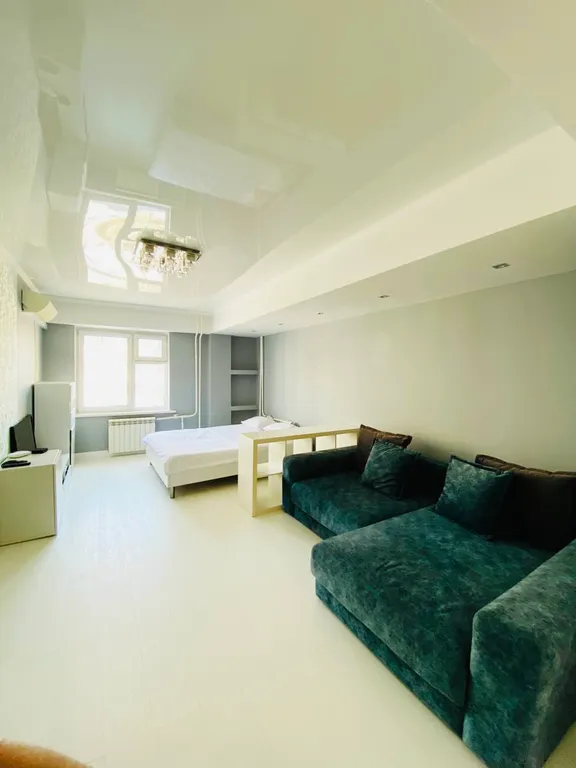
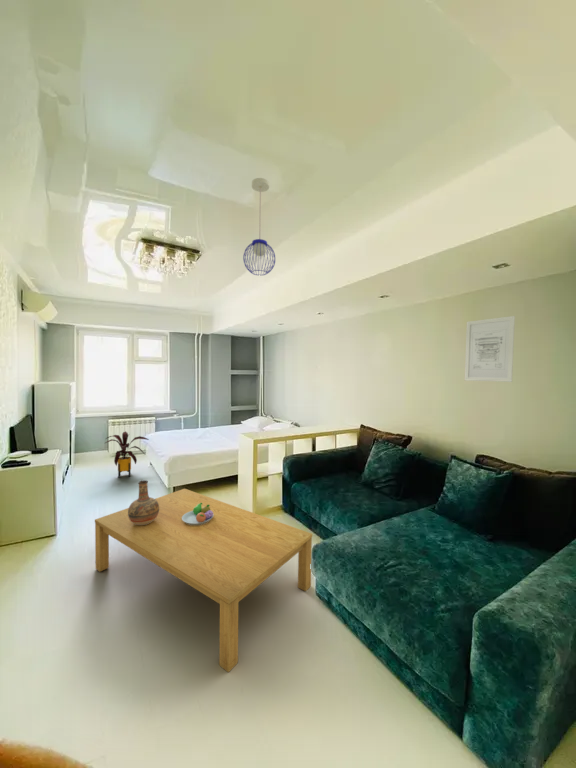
+ vase [128,479,159,525]
+ coffee table [94,488,313,673]
+ wall art [464,315,516,383]
+ pendant light [242,177,276,276]
+ house plant [105,430,150,479]
+ fruit bowl [182,503,214,525]
